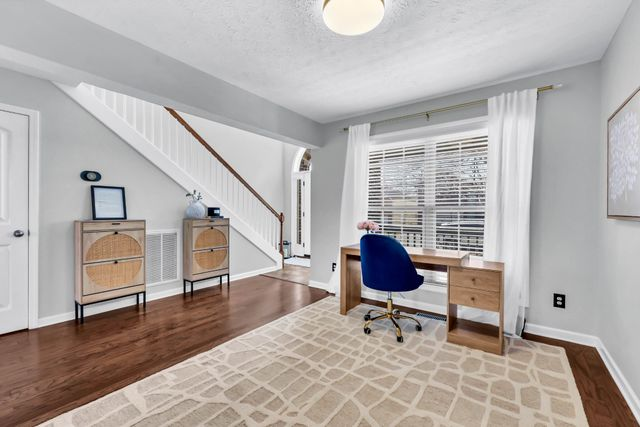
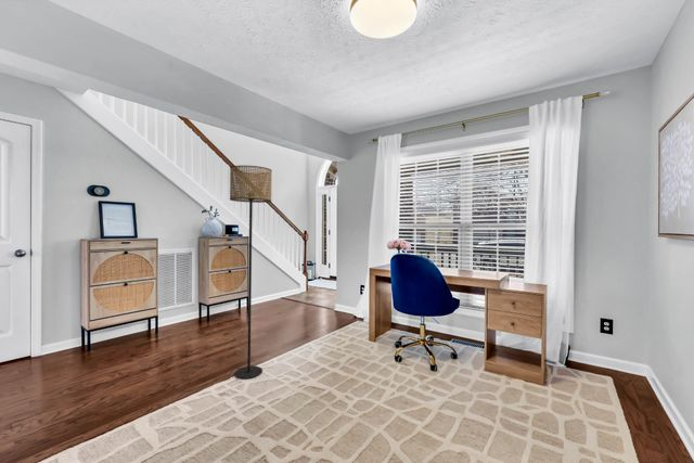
+ floor lamp [229,165,273,380]
